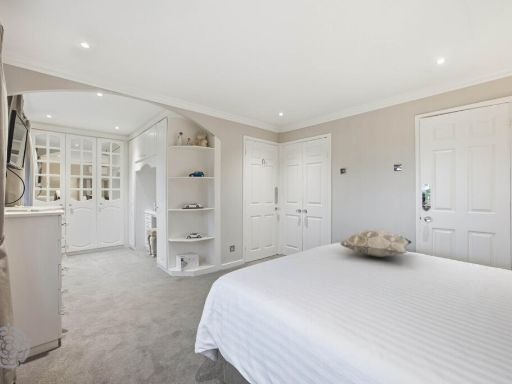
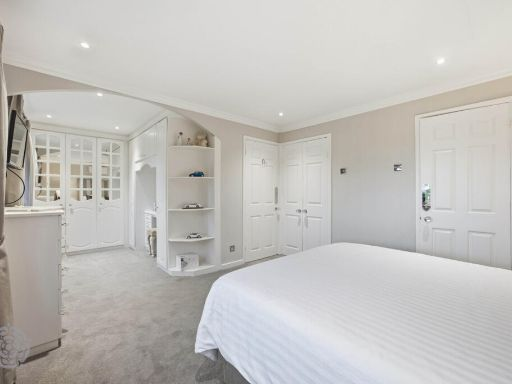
- decorative pillow [339,228,412,258]
